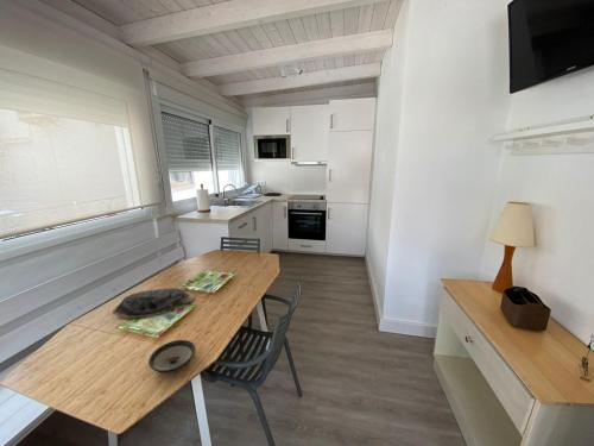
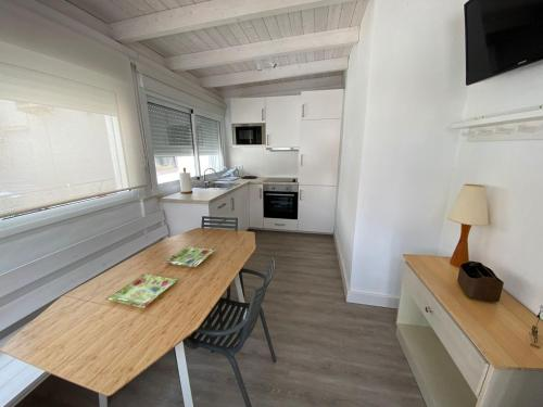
- decorative bowl [112,287,196,319]
- saucer [147,339,196,375]
